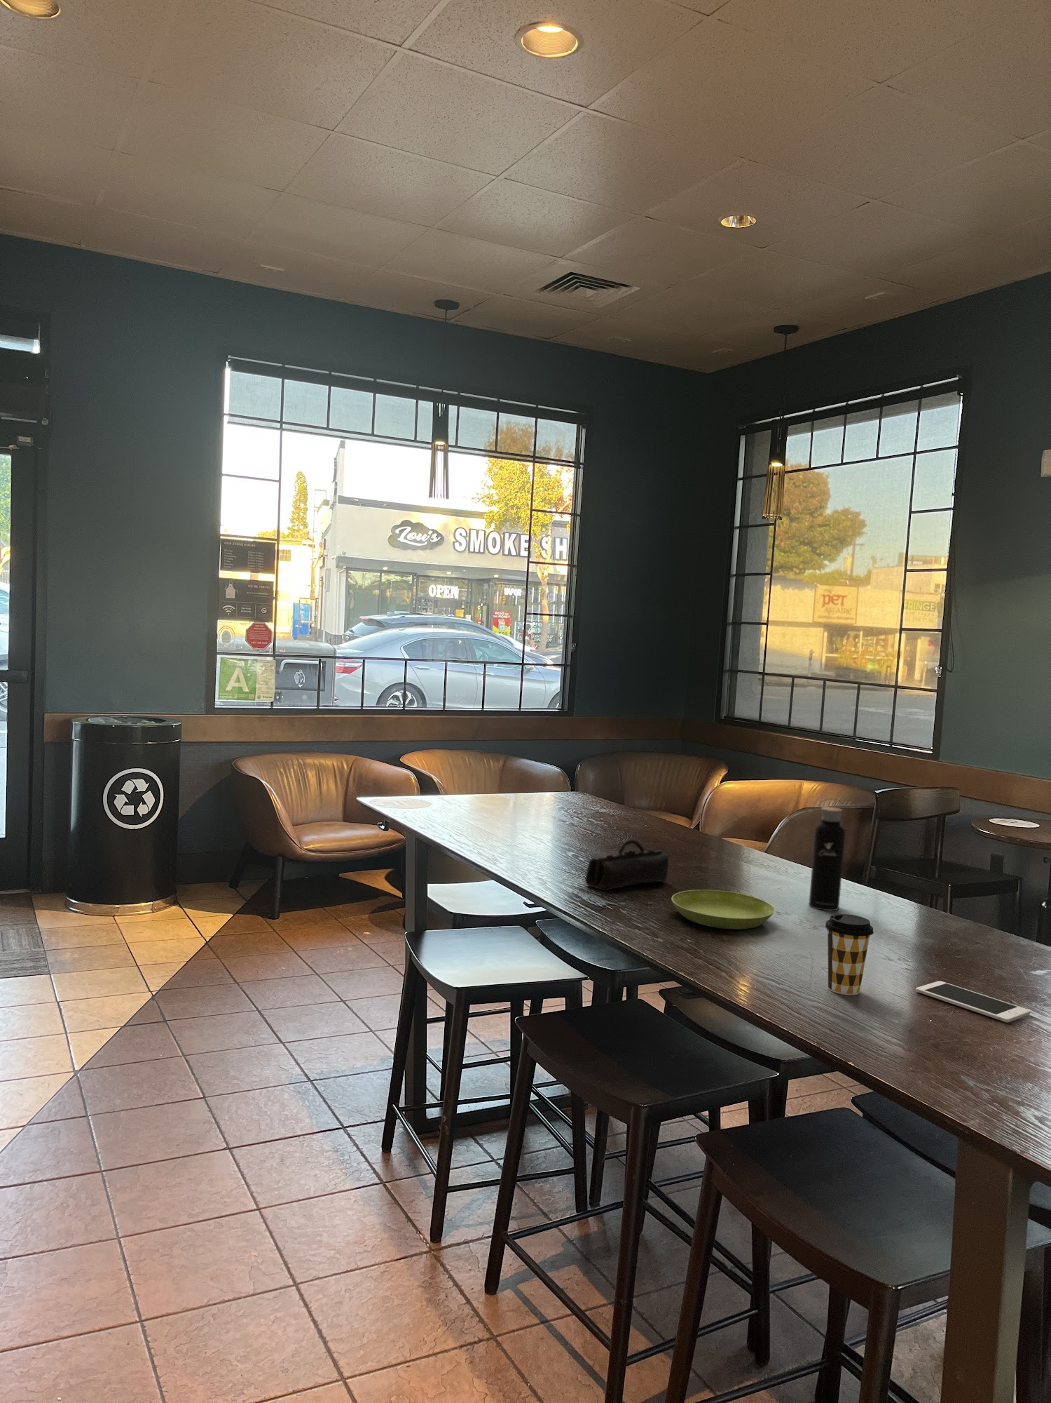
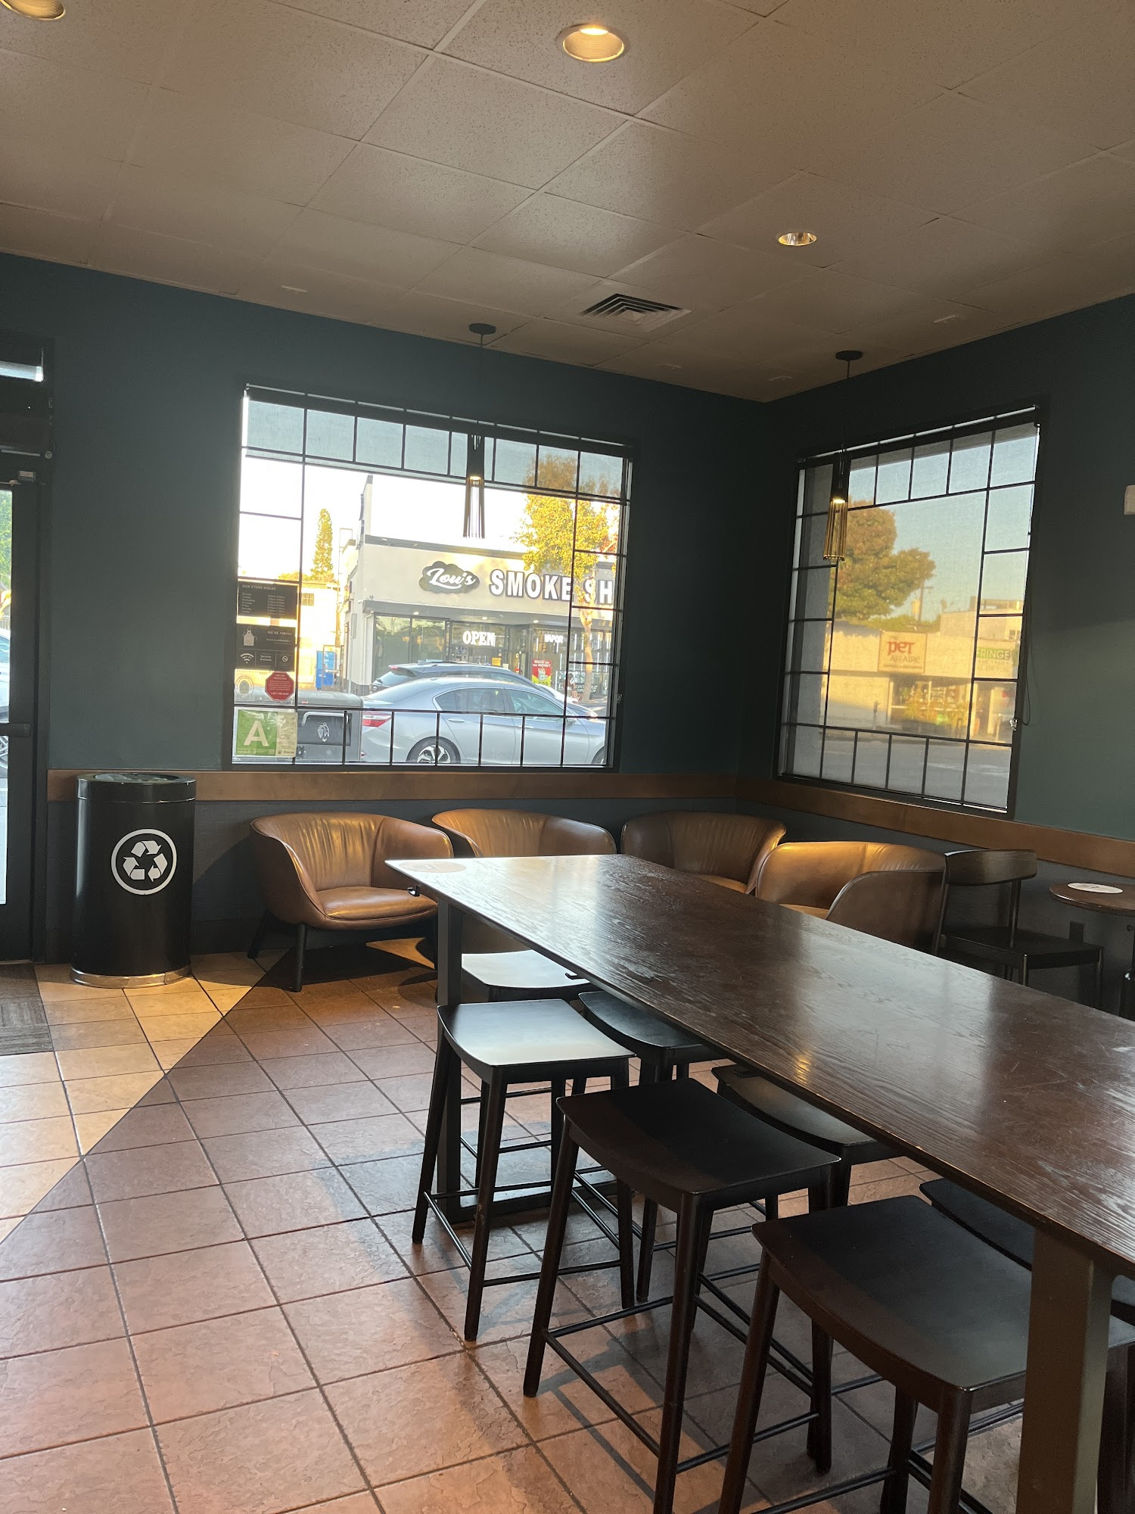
- water bottle [808,798,846,911]
- coffee cup [825,914,874,996]
- saucer [670,889,775,930]
- pencil case [584,838,669,892]
- cell phone [915,981,1031,1023]
